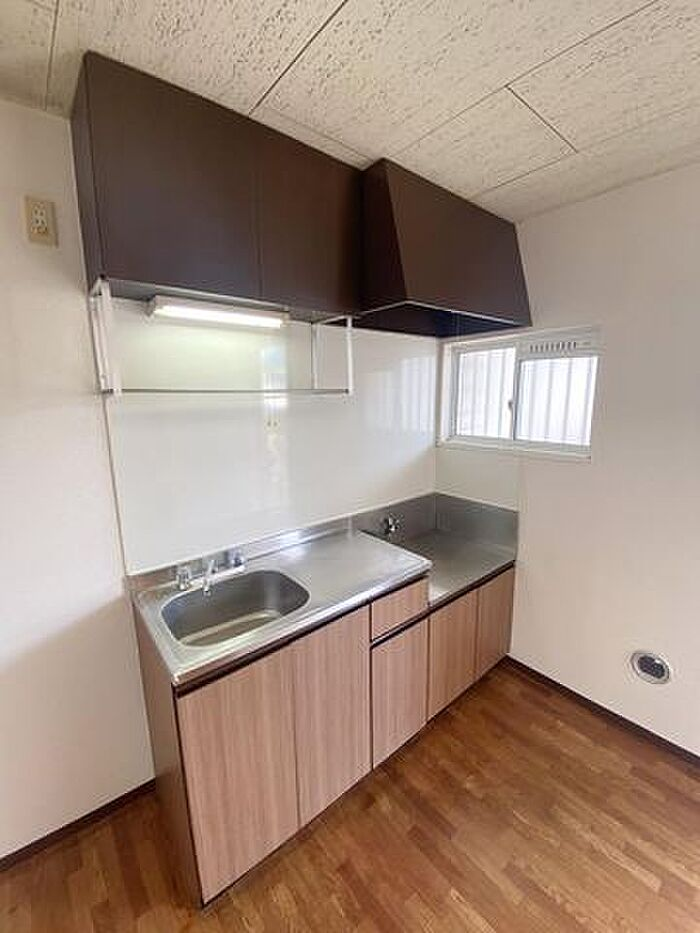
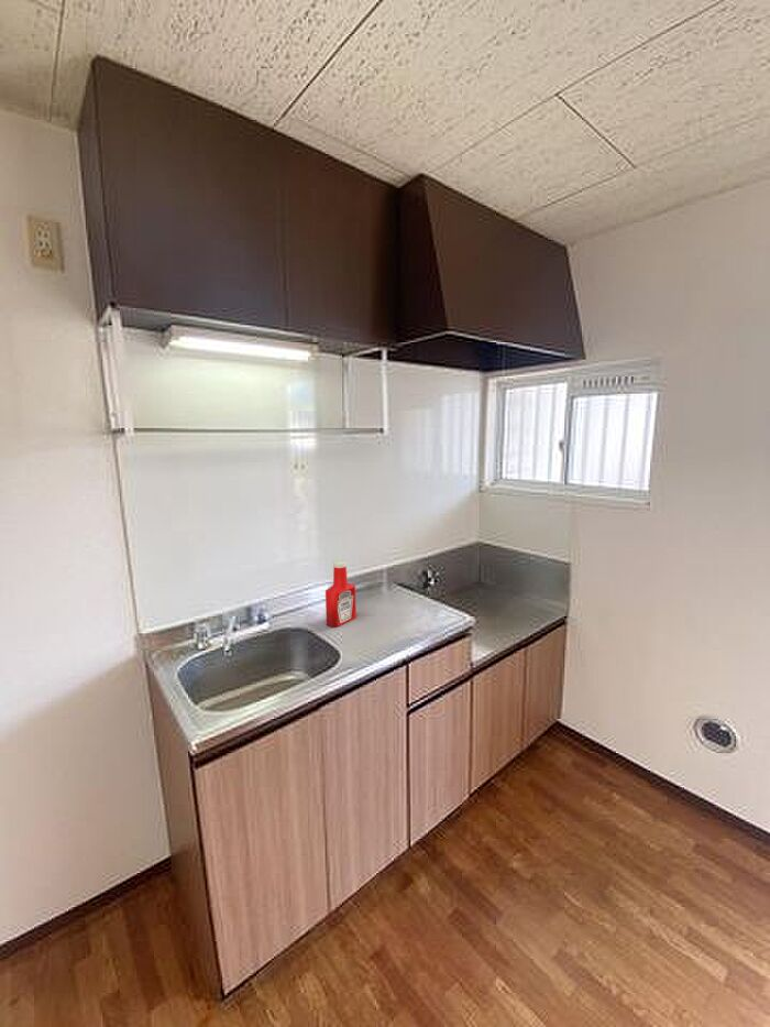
+ soap bottle [324,559,358,629]
